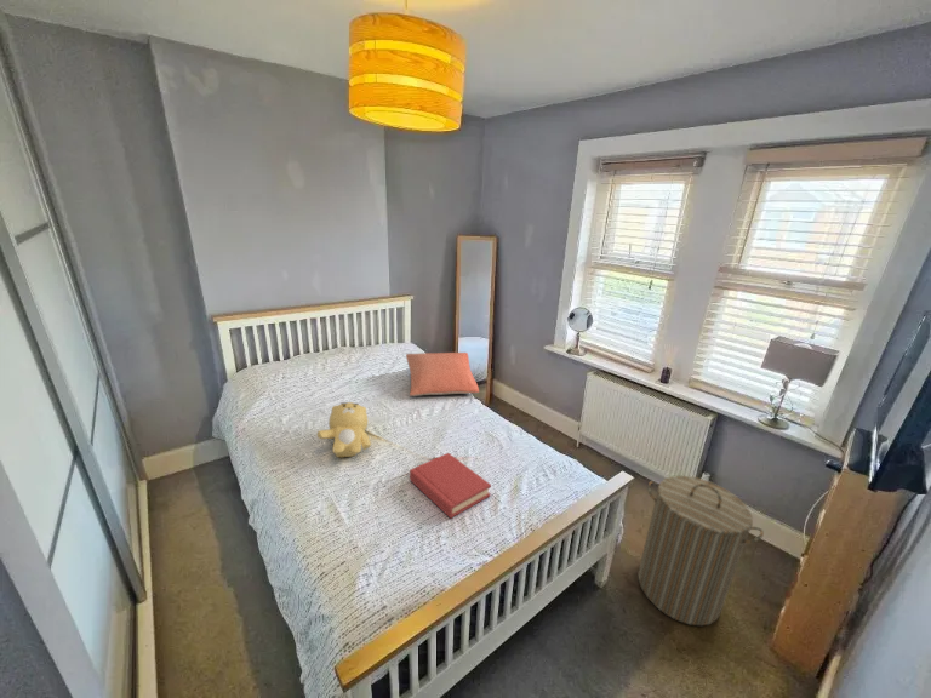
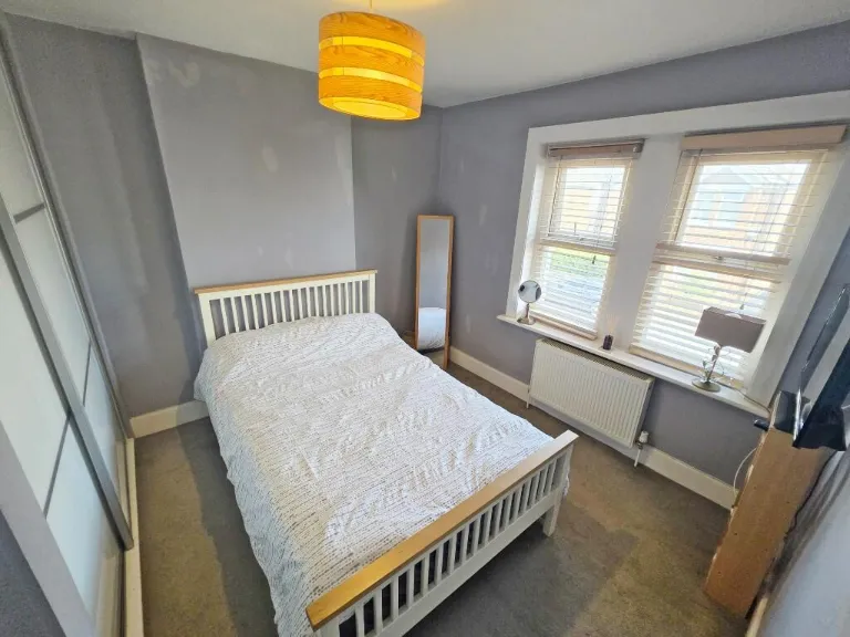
- laundry hamper [636,474,765,627]
- hardback book [409,452,492,520]
- pillow [405,351,480,397]
- teddy bear [316,401,372,458]
